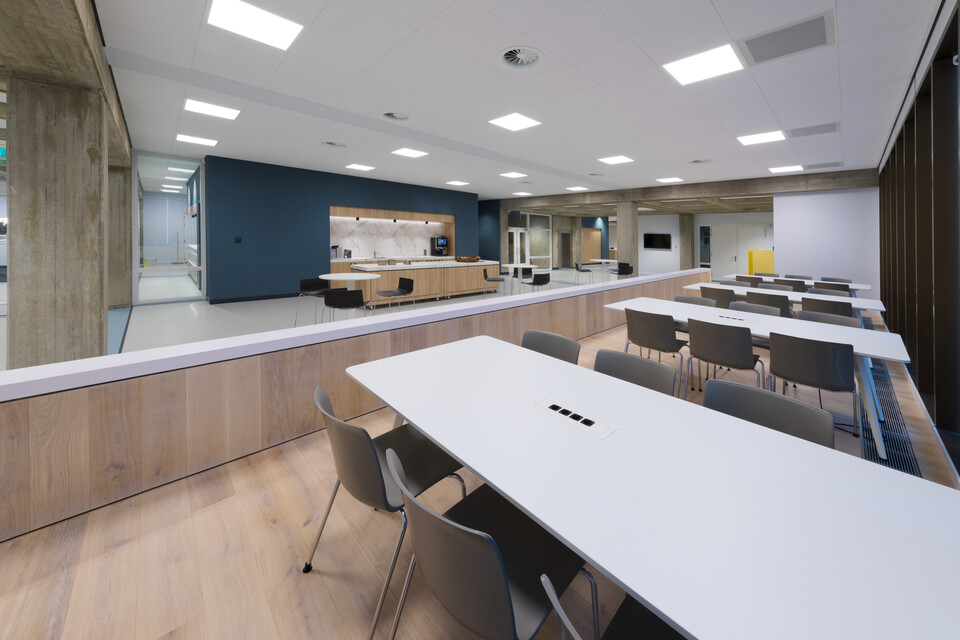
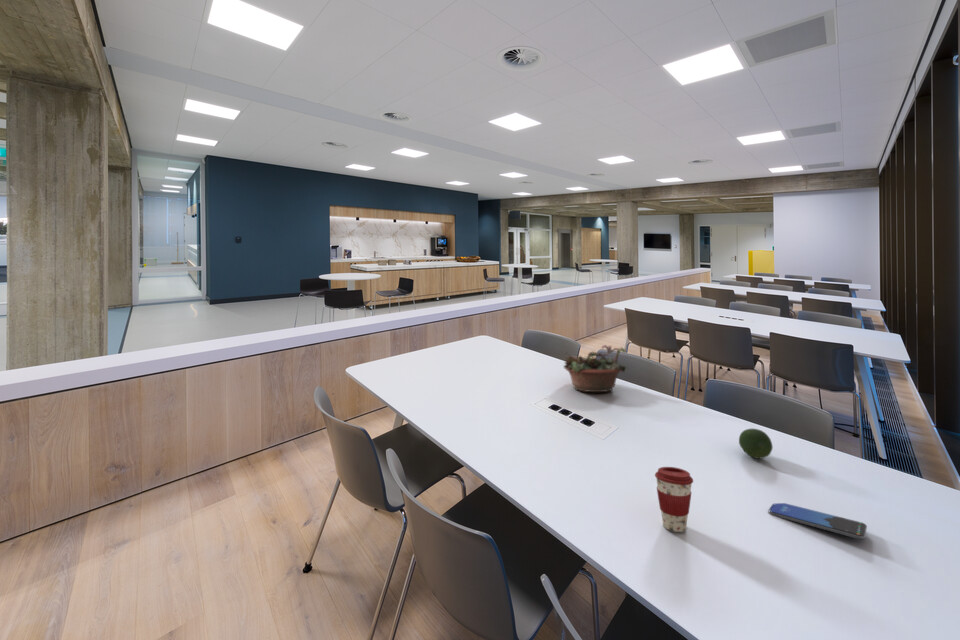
+ fruit [738,428,774,460]
+ coffee cup [654,466,694,533]
+ smartphone [767,502,868,540]
+ succulent planter [563,344,634,393]
